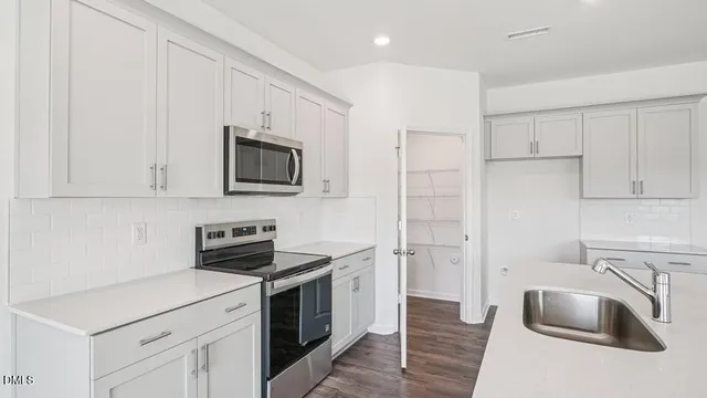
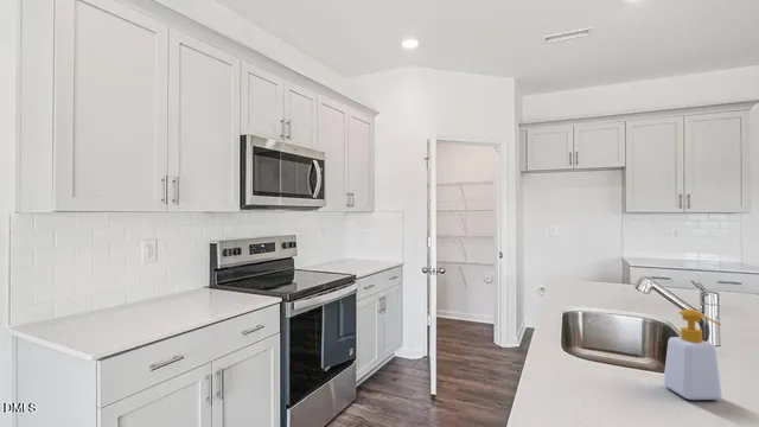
+ soap bottle [663,308,723,401]
